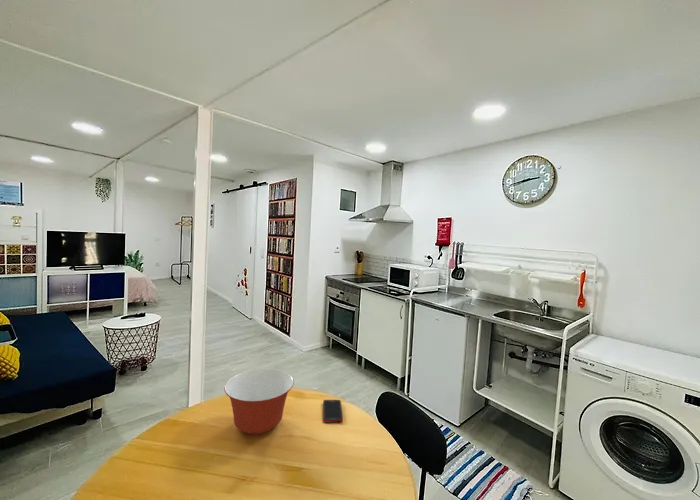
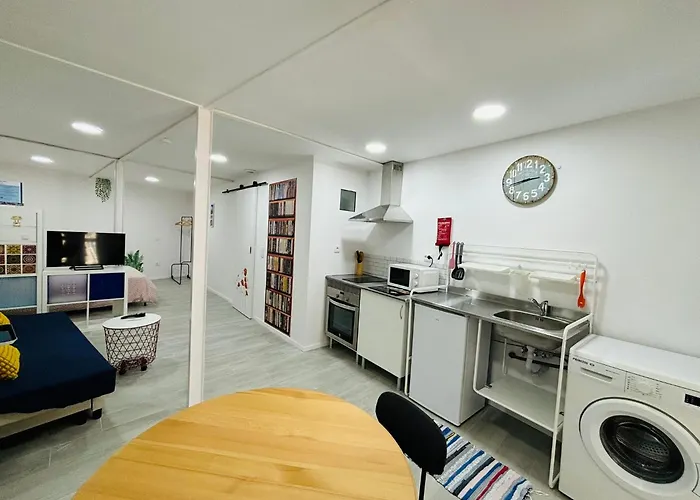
- mixing bowl [223,367,295,436]
- cell phone [322,399,344,424]
